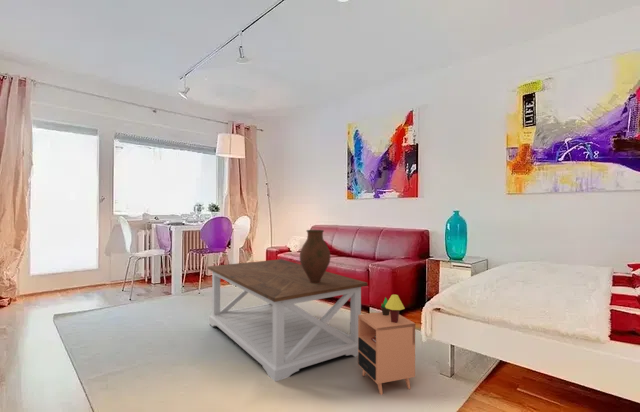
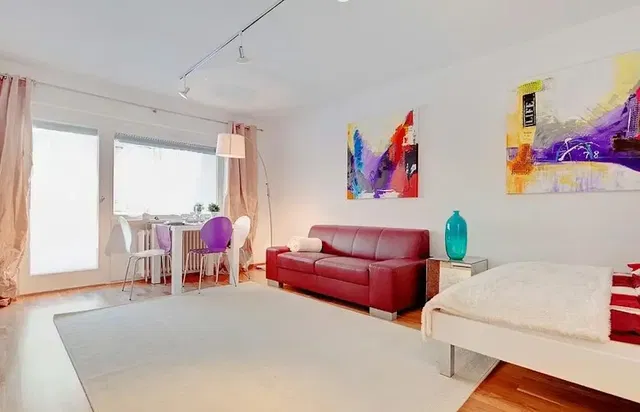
- vase [299,229,331,283]
- nightstand [357,294,416,396]
- coffee table [207,258,368,382]
